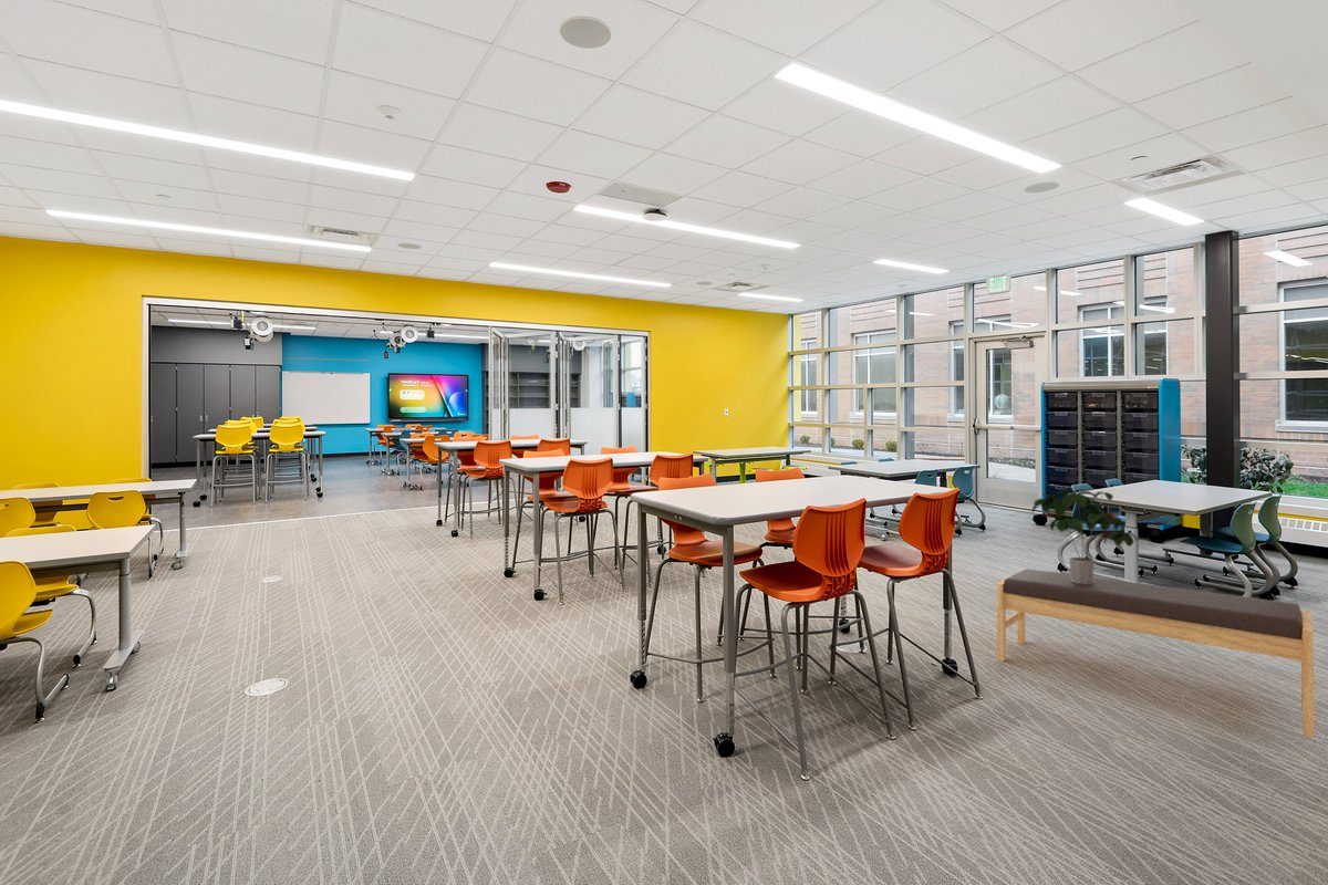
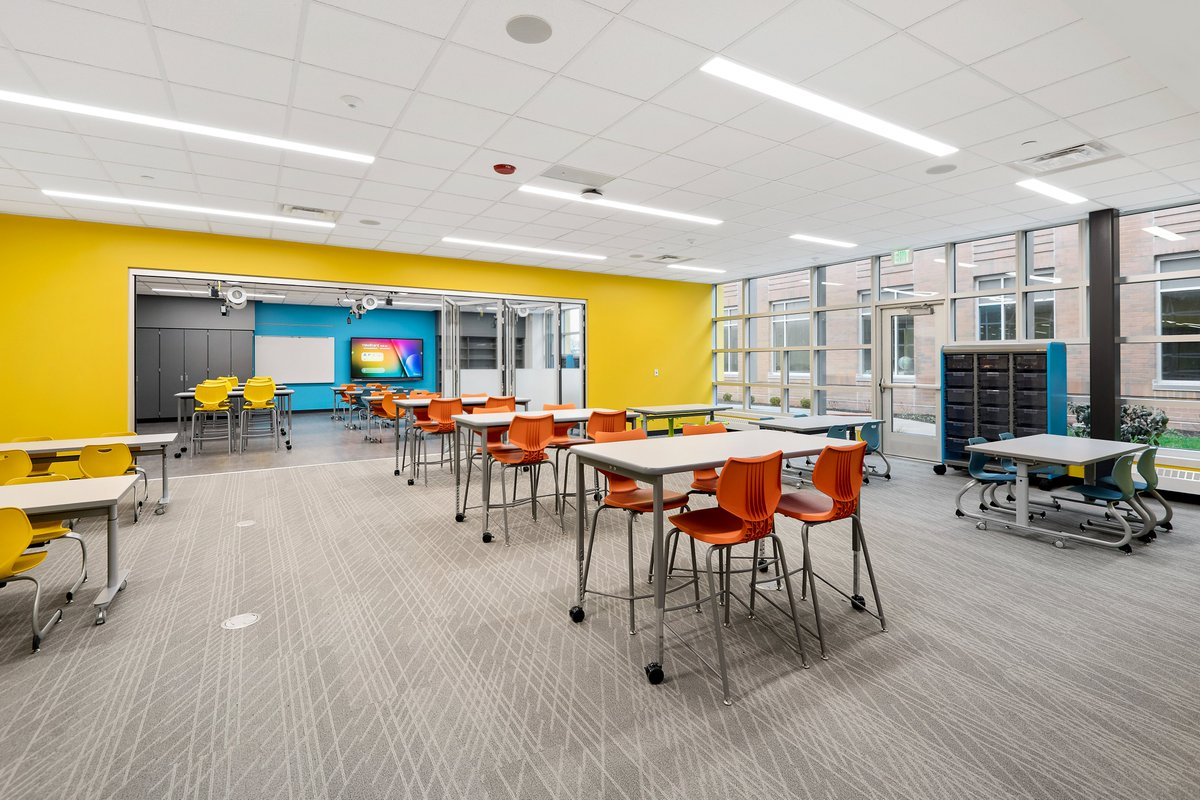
- bench [996,569,1315,739]
- potted plant [1031,488,1139,584]
